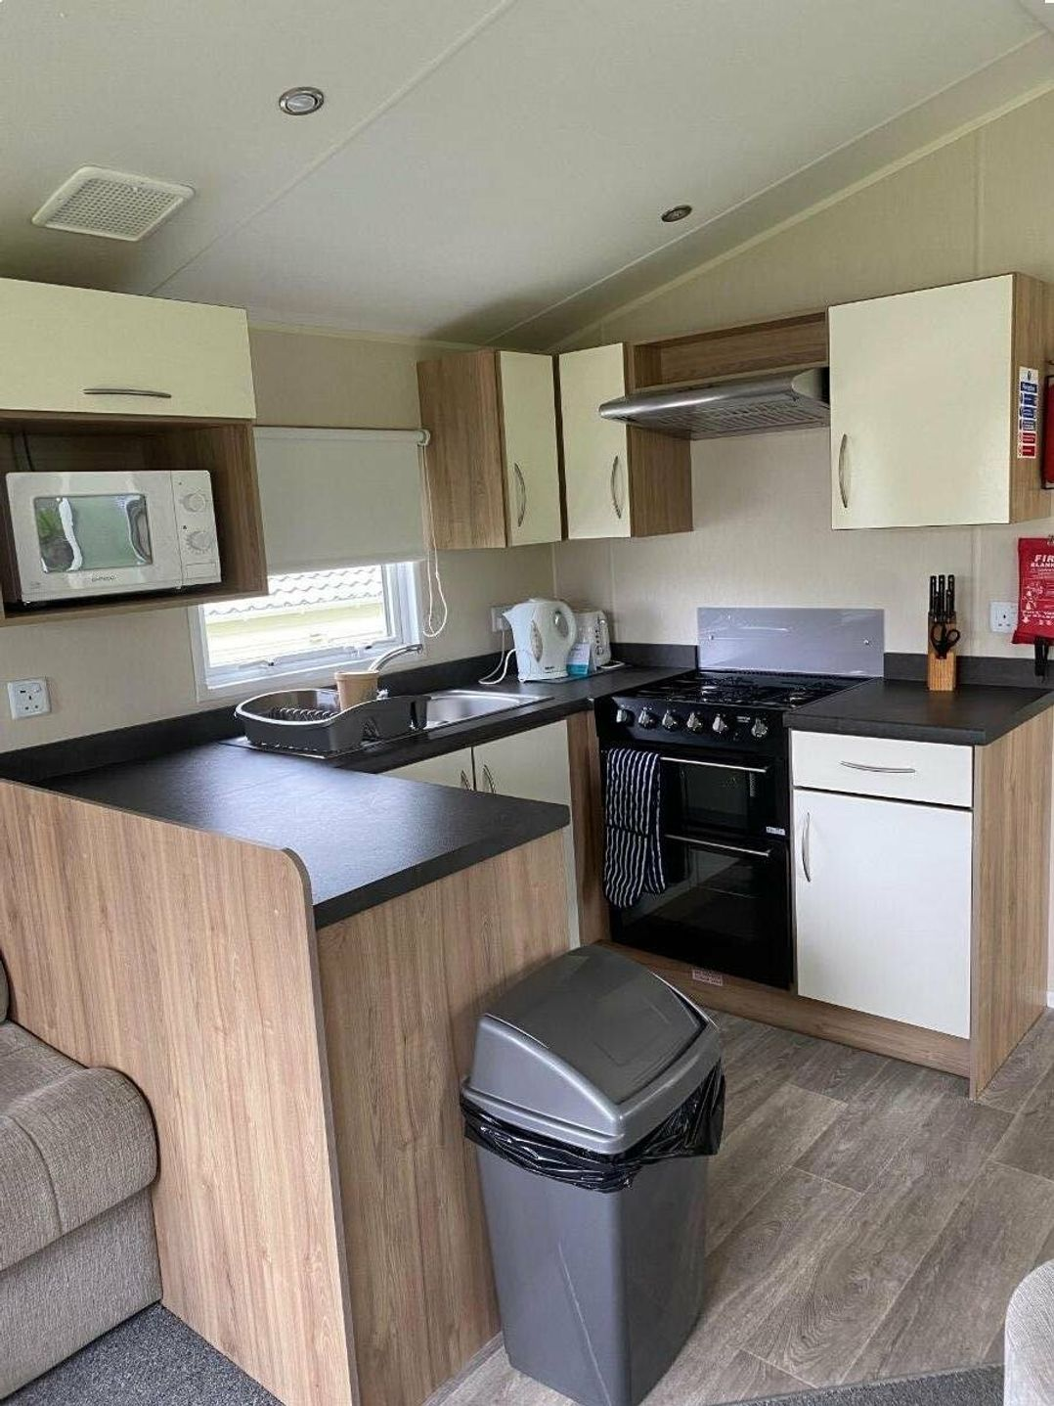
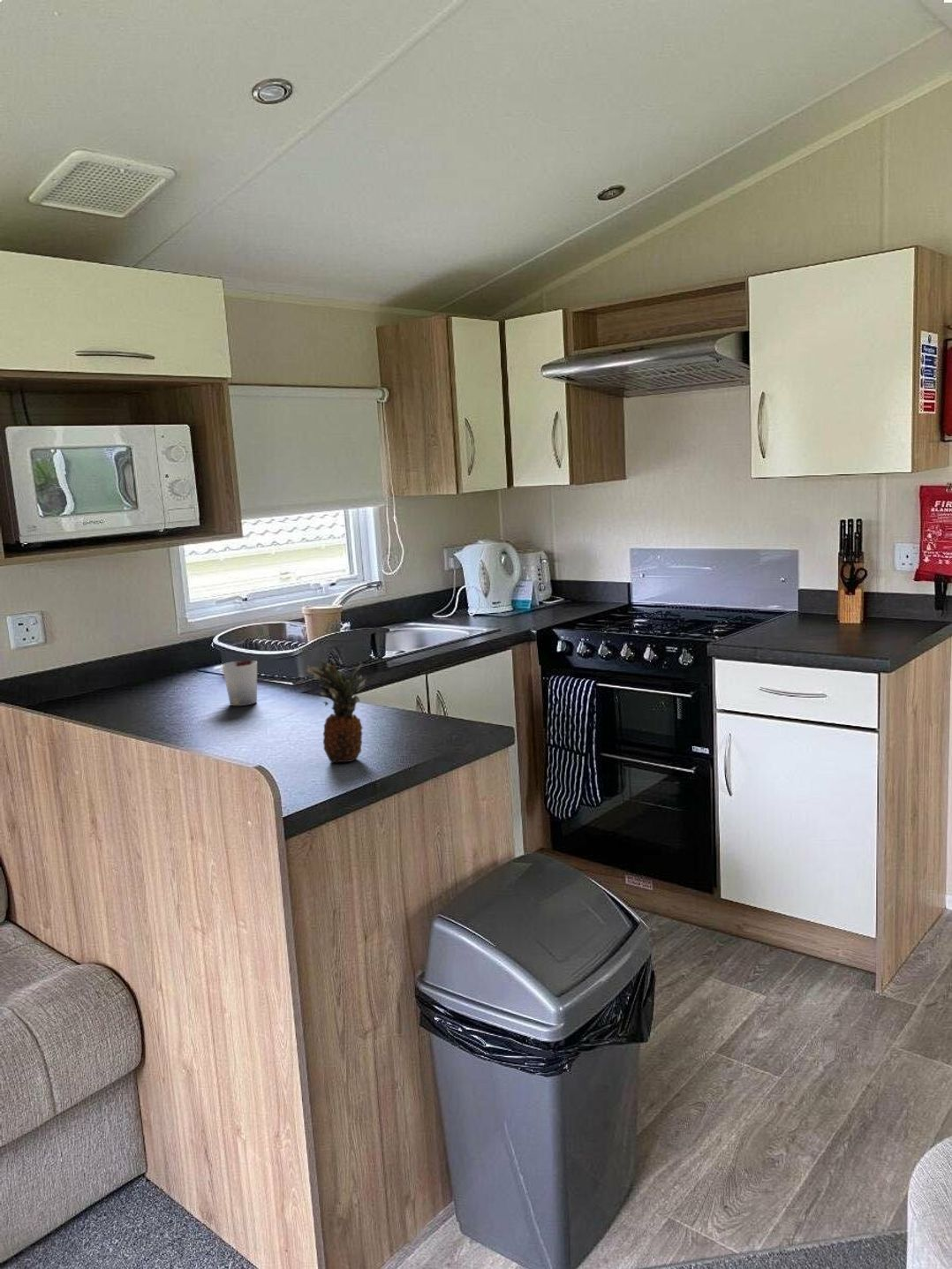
+ fruit [303,659,367,764]
+ cup [221,660,258,706]
